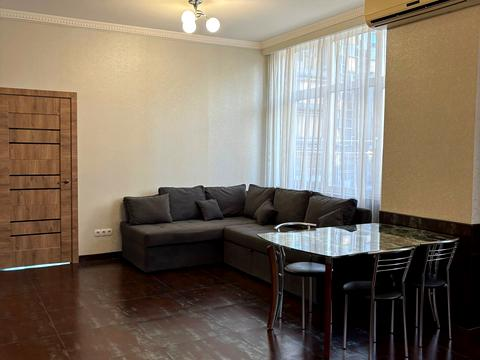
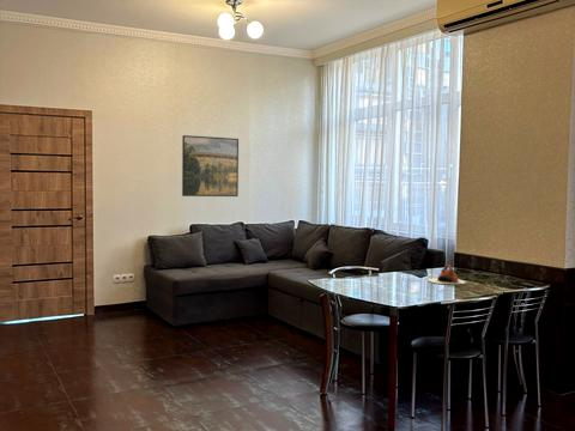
+ teapot [426,263,466,285]
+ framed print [181,134,240,198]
